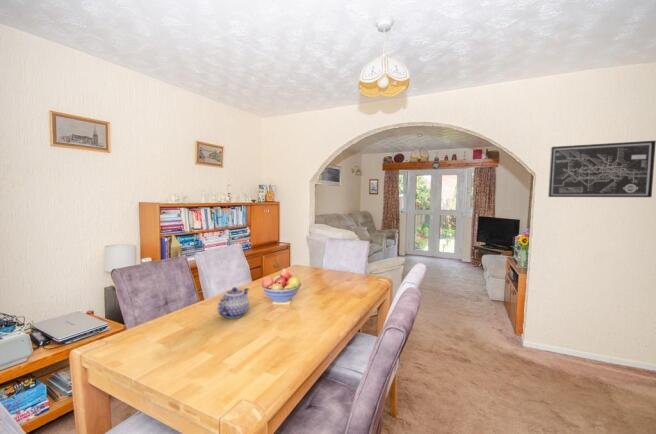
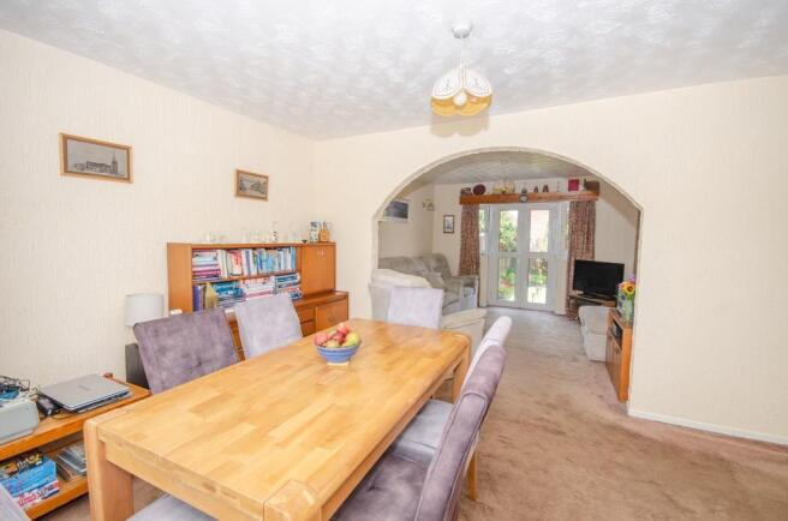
- teapot [216,286,250,319]
- wall art [547,140,656,198]
